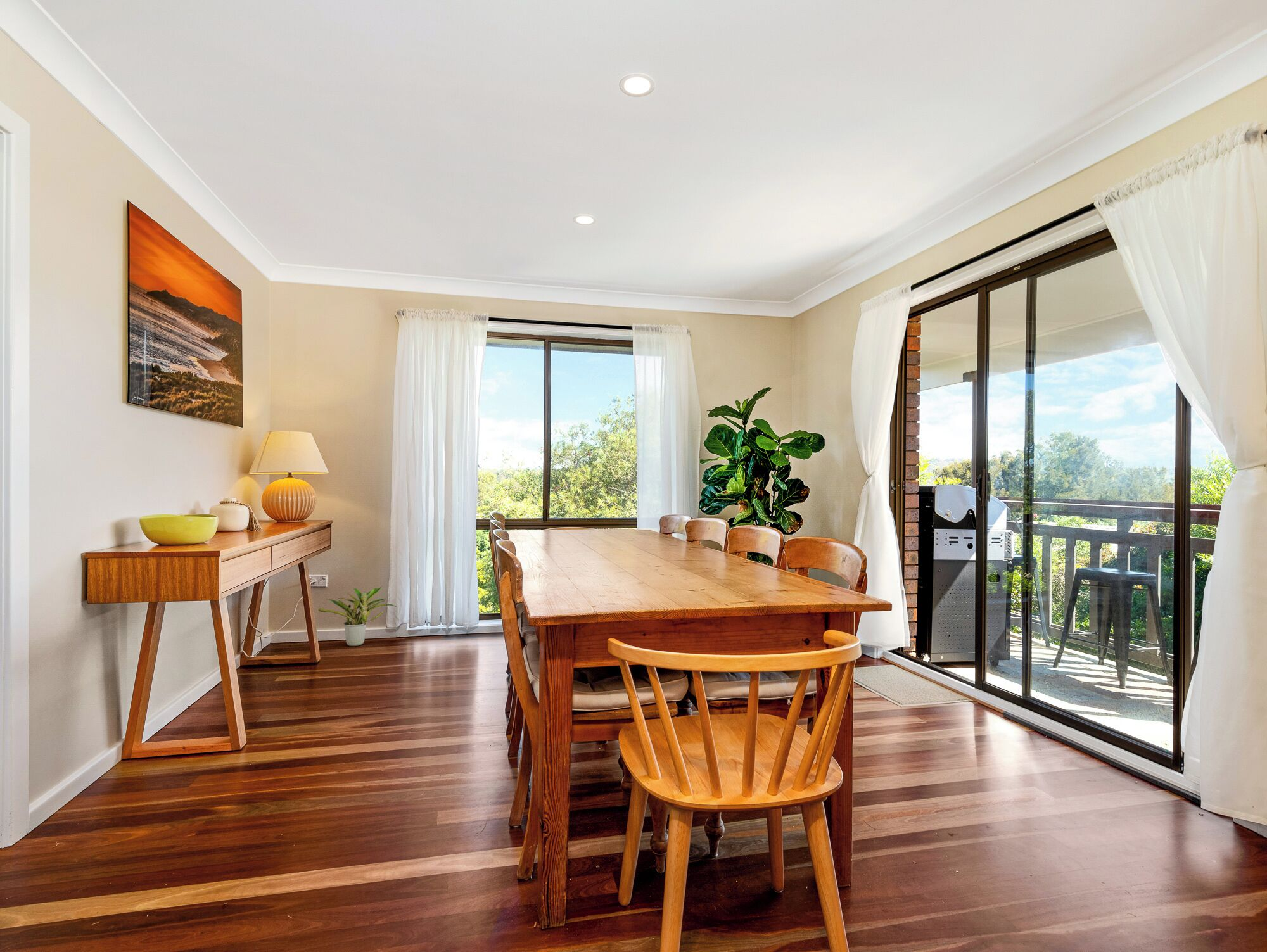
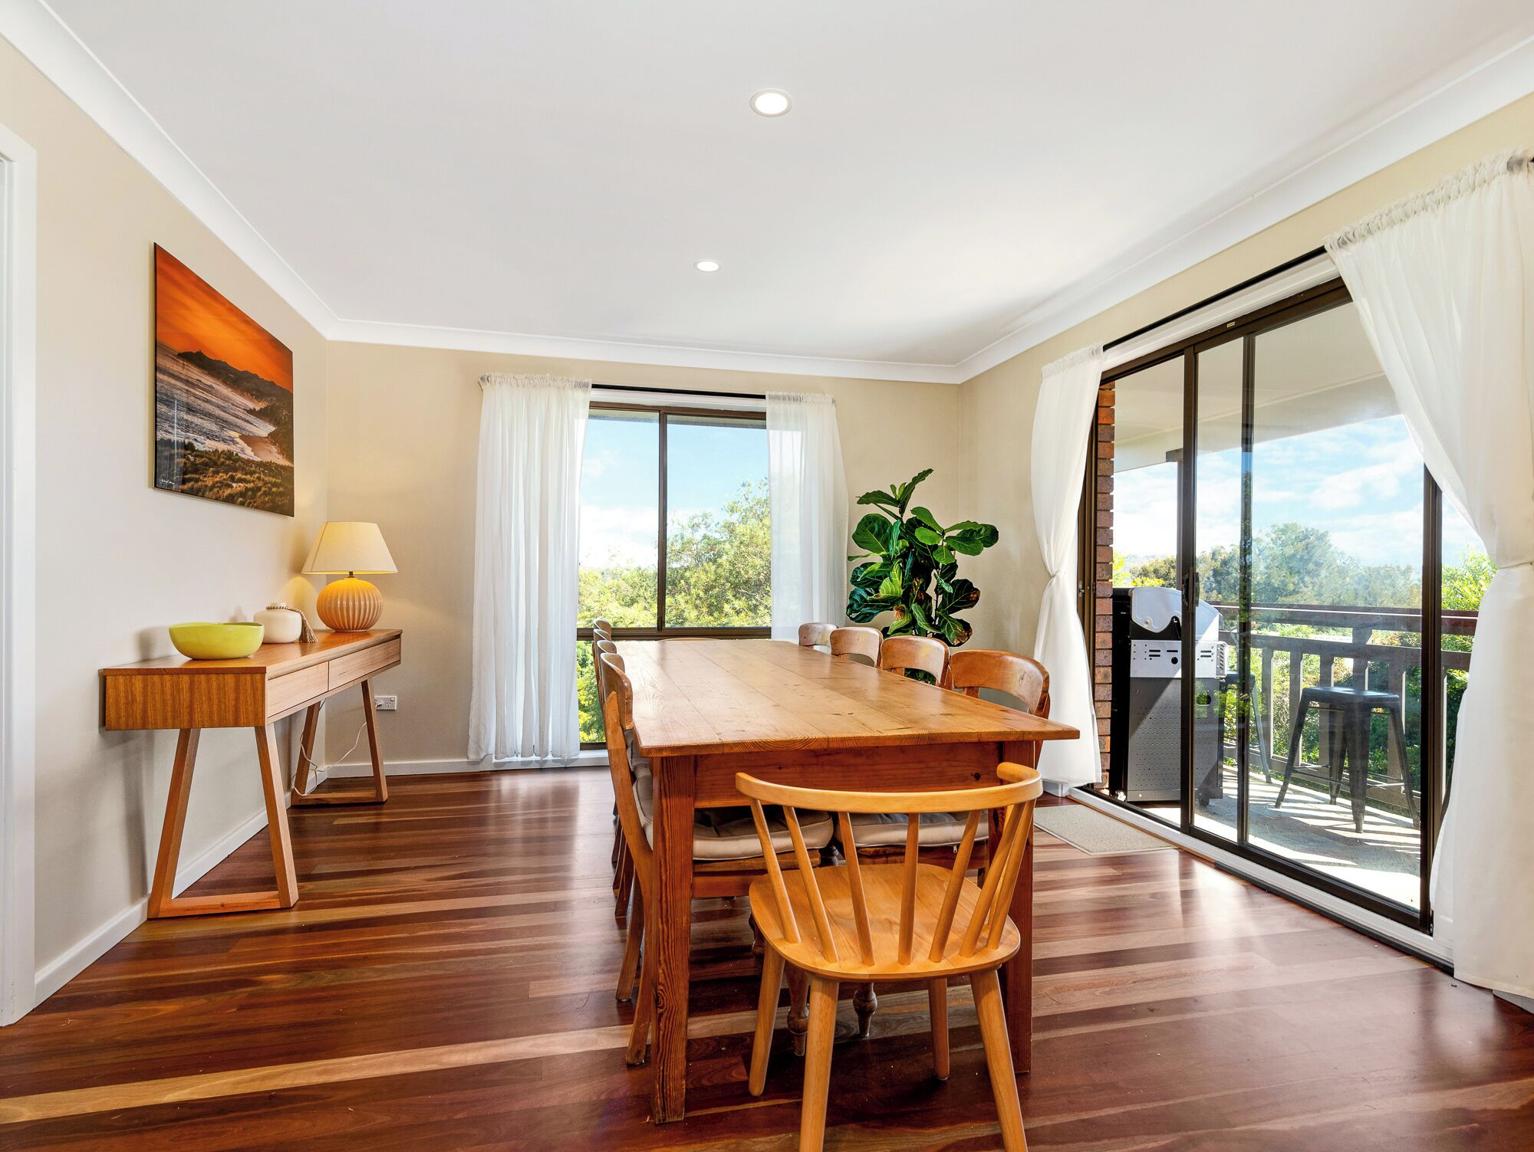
- potted plant [317,586,397,647]
